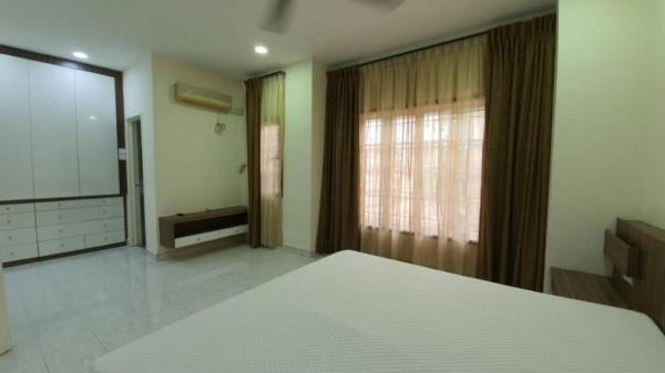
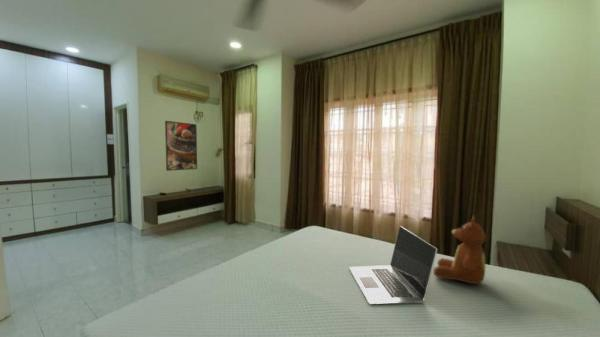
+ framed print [164,120,198,172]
+ teddy bear [432,214,487,285]
+ laptop [348,225,438,305]
